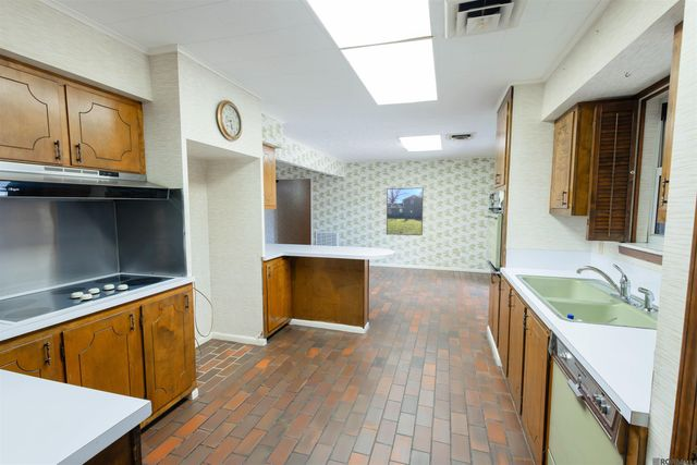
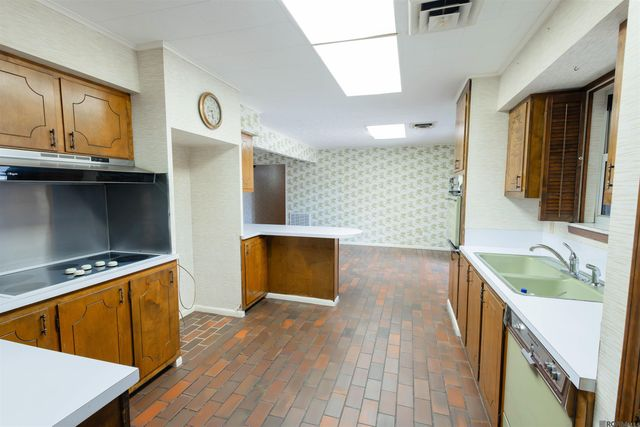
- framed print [386,187,424,236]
